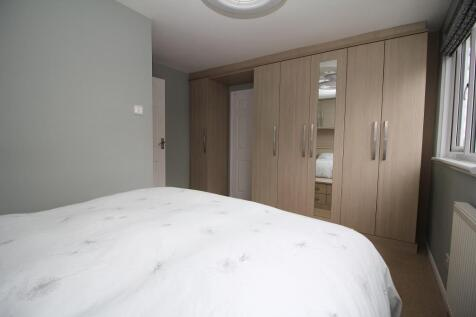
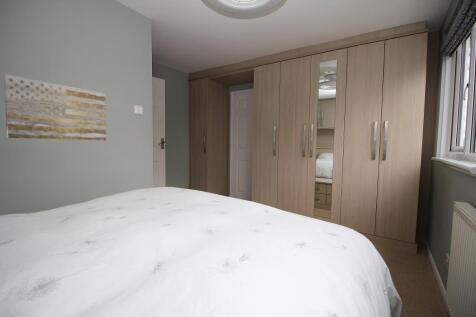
+ wall art [3,73,107,141]
